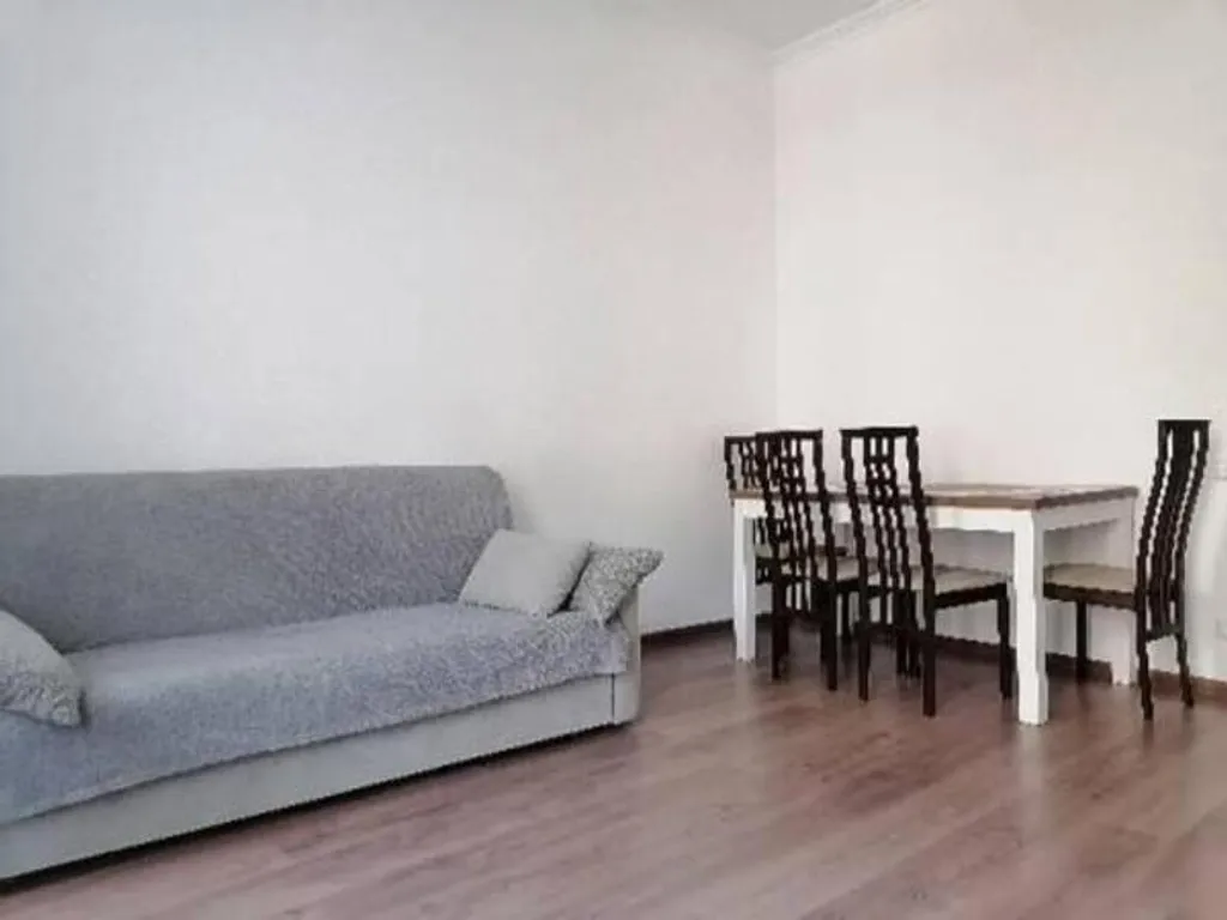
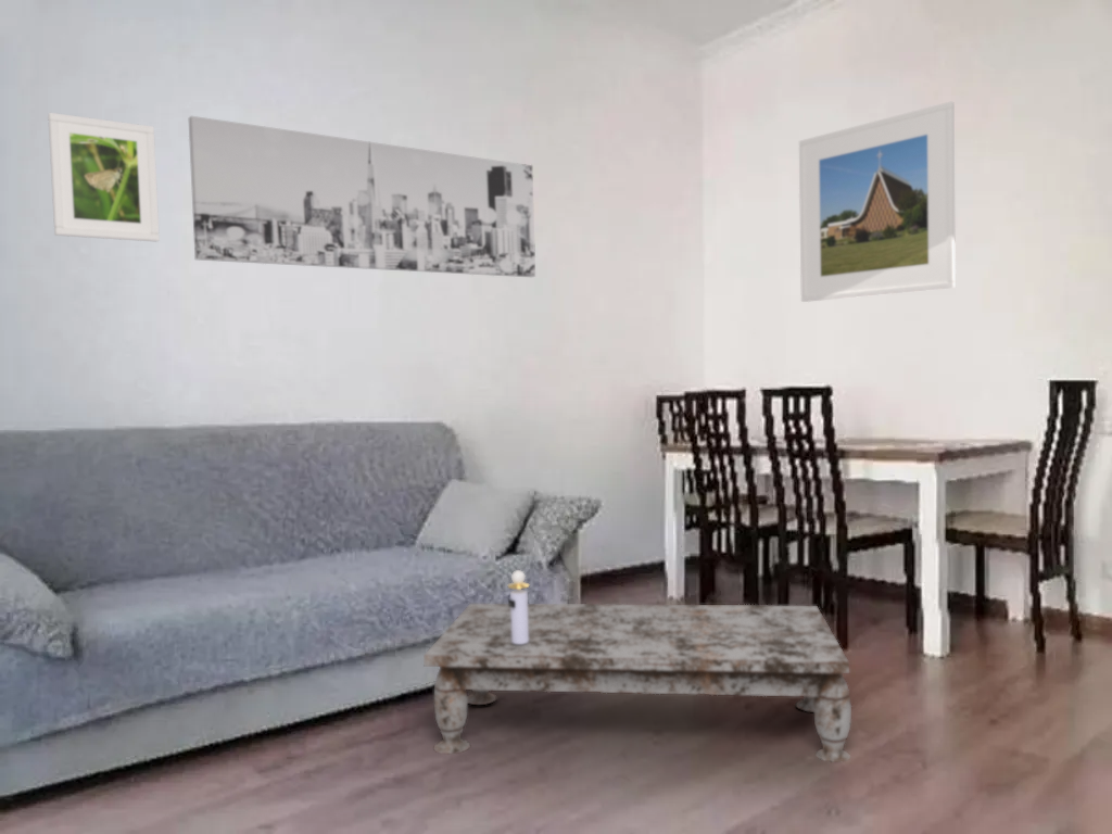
+ wall art [188,115,536,278]
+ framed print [798,101,957,303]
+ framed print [47,112,161,243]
+ coffee table [422,603,852,763]
+ perfume bottle [507,569,530,644]
